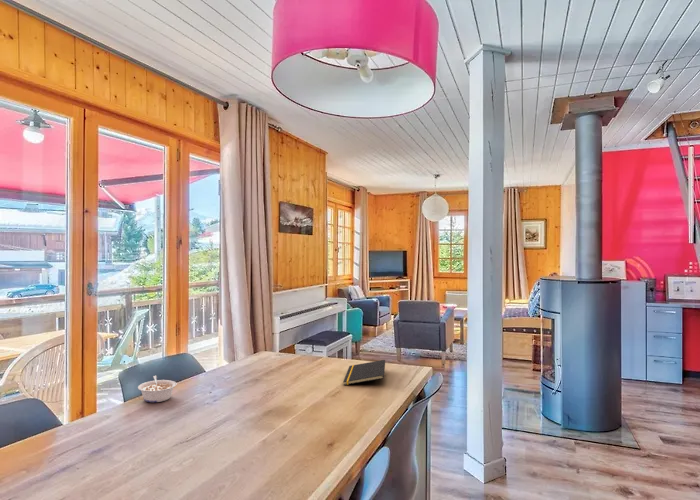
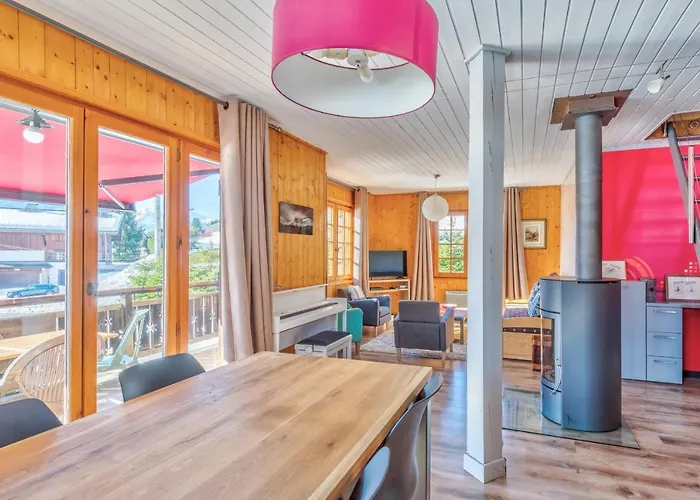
- legume [137,375,177,403]
- notepad [342,359,386,386]
